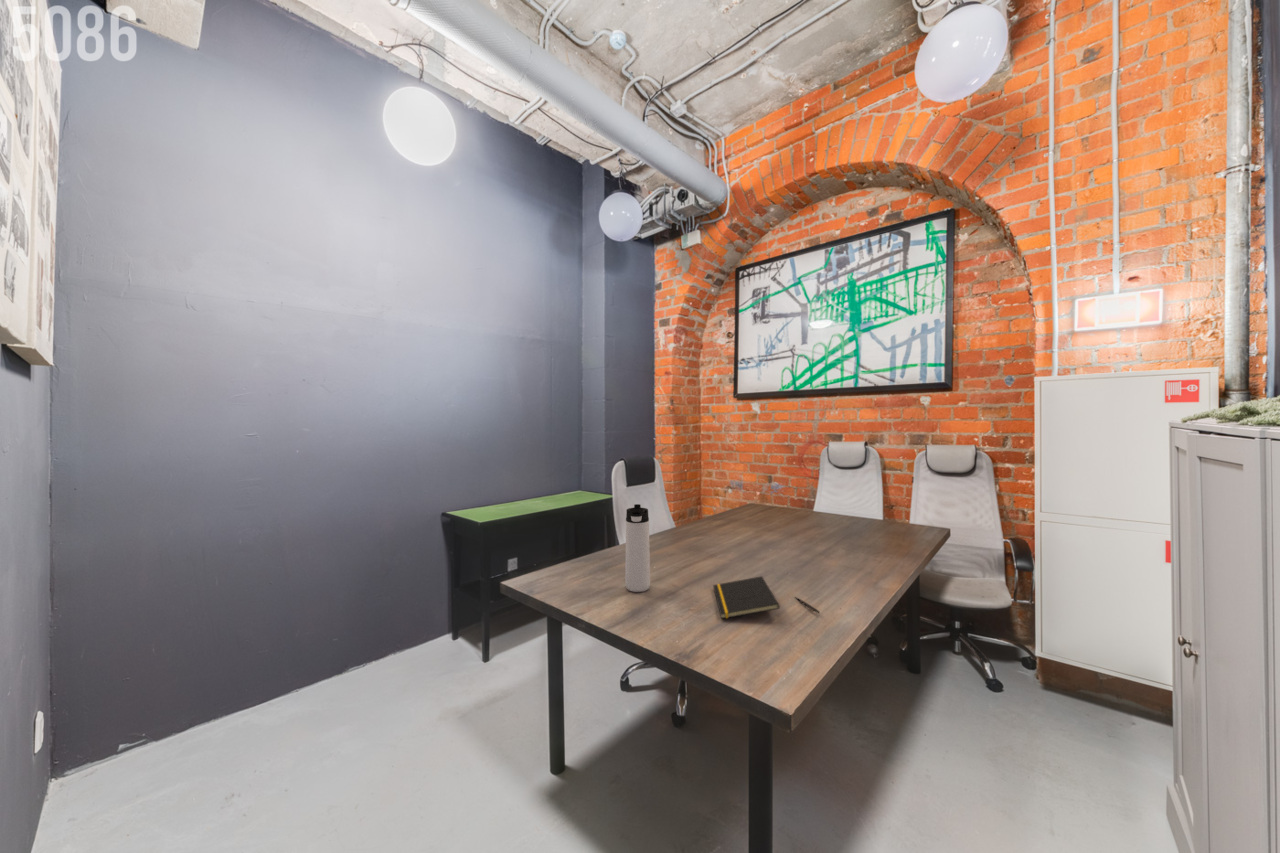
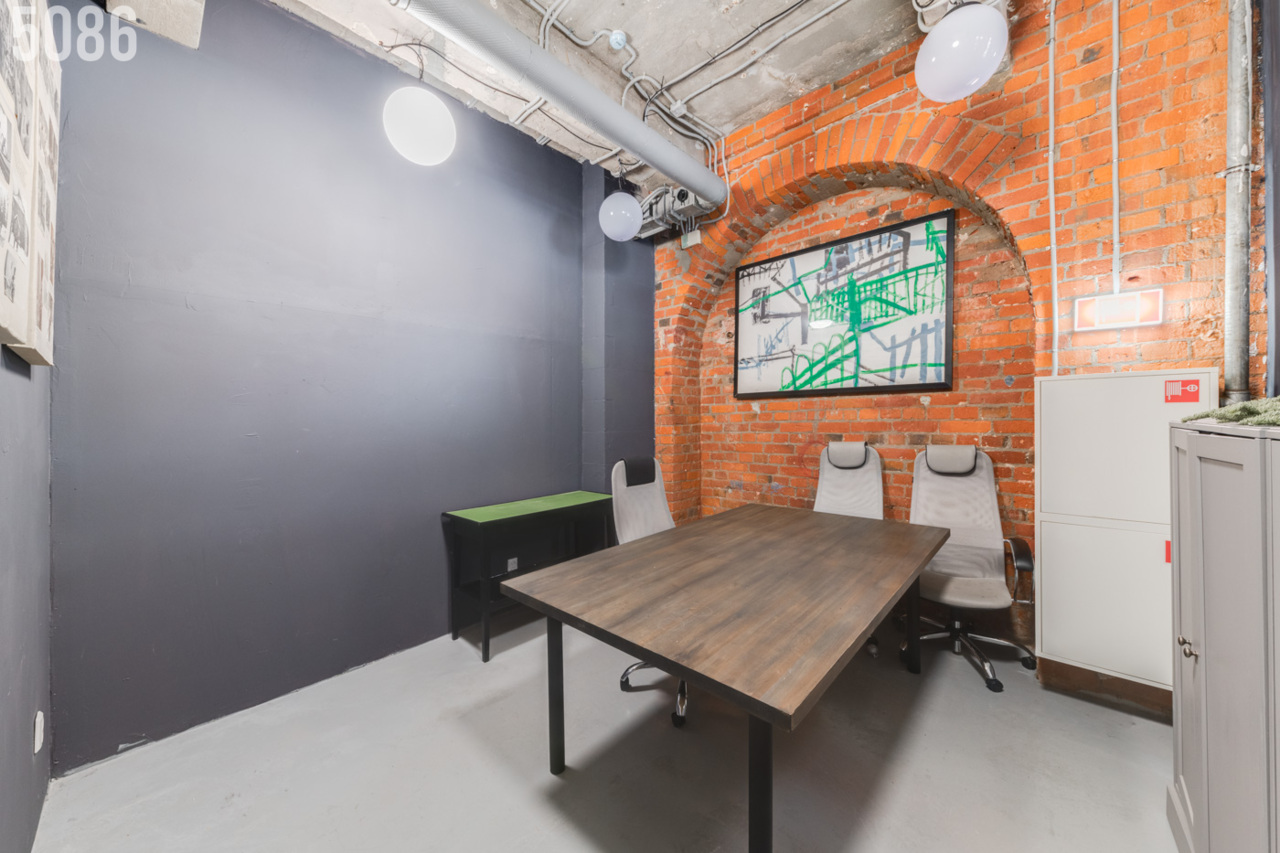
- pen [794,596,821,614]
- notepad [712,575,781,620]
- thermos bottle [624,503,651,593]
